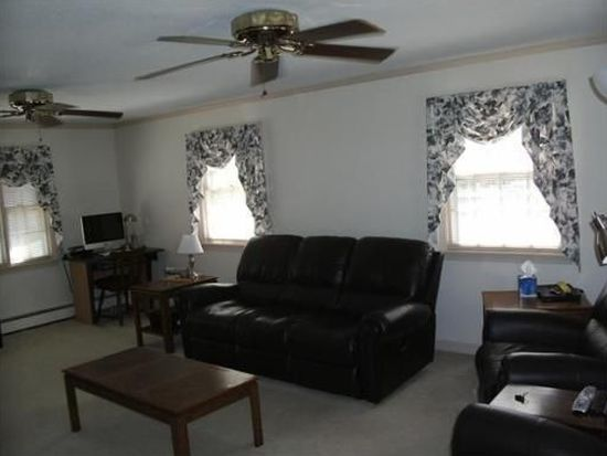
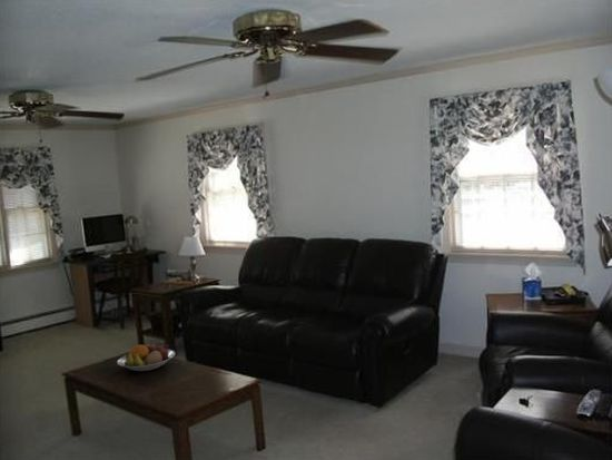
+ fruit bowl [116,343,176,372]
